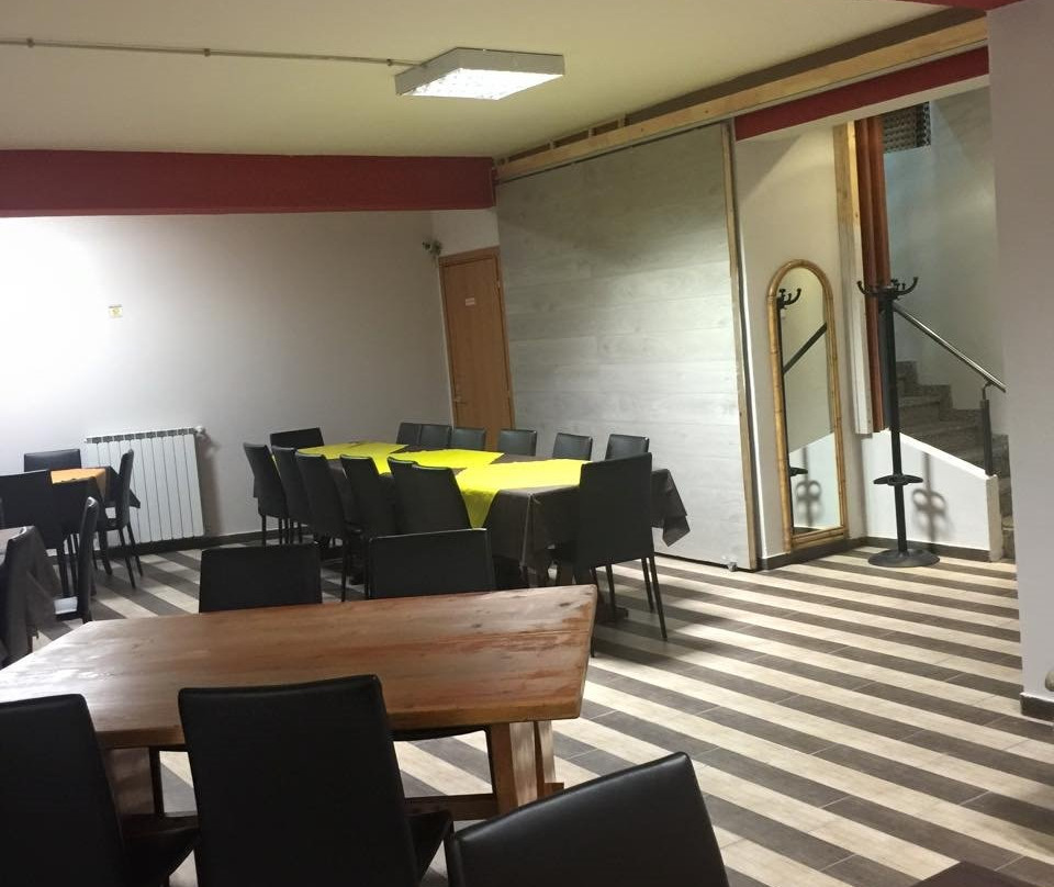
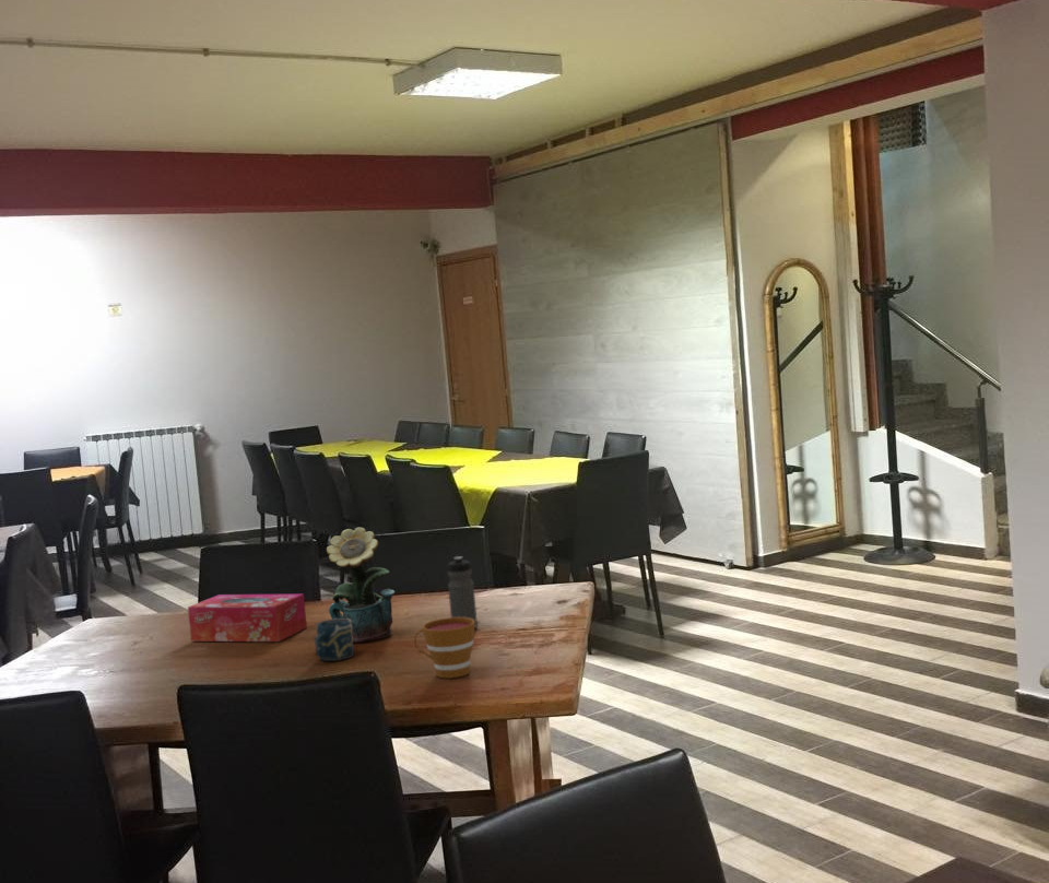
+ cup [413,616,475,680]
+ tissue box [187,593,308,643]
+ water bottle [447,555,479,629]
+ potted flower [326,527,396,644]
+ cup [314,619,355,662]
